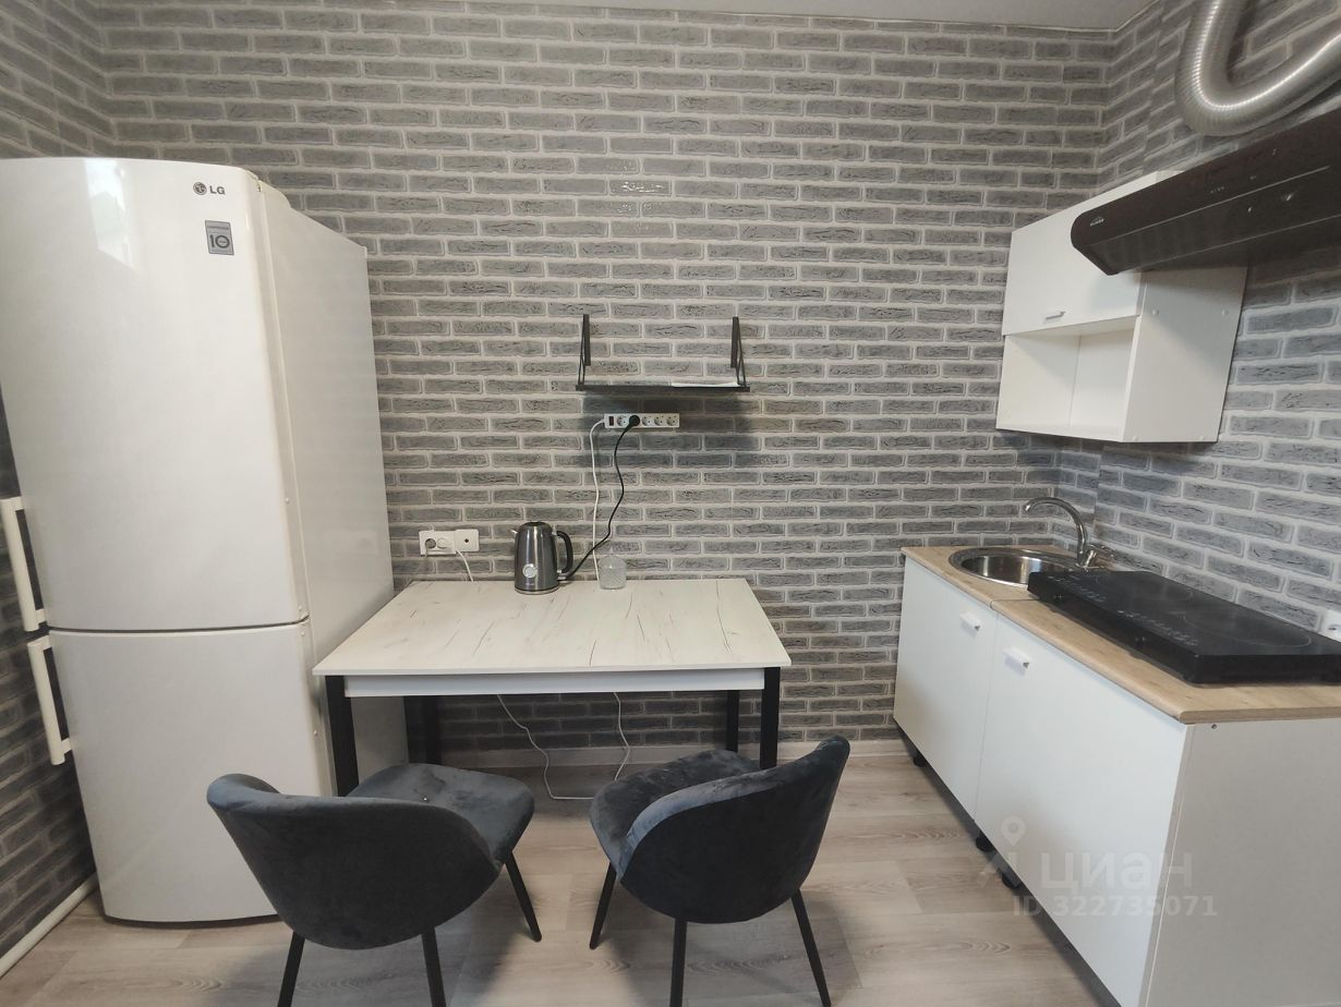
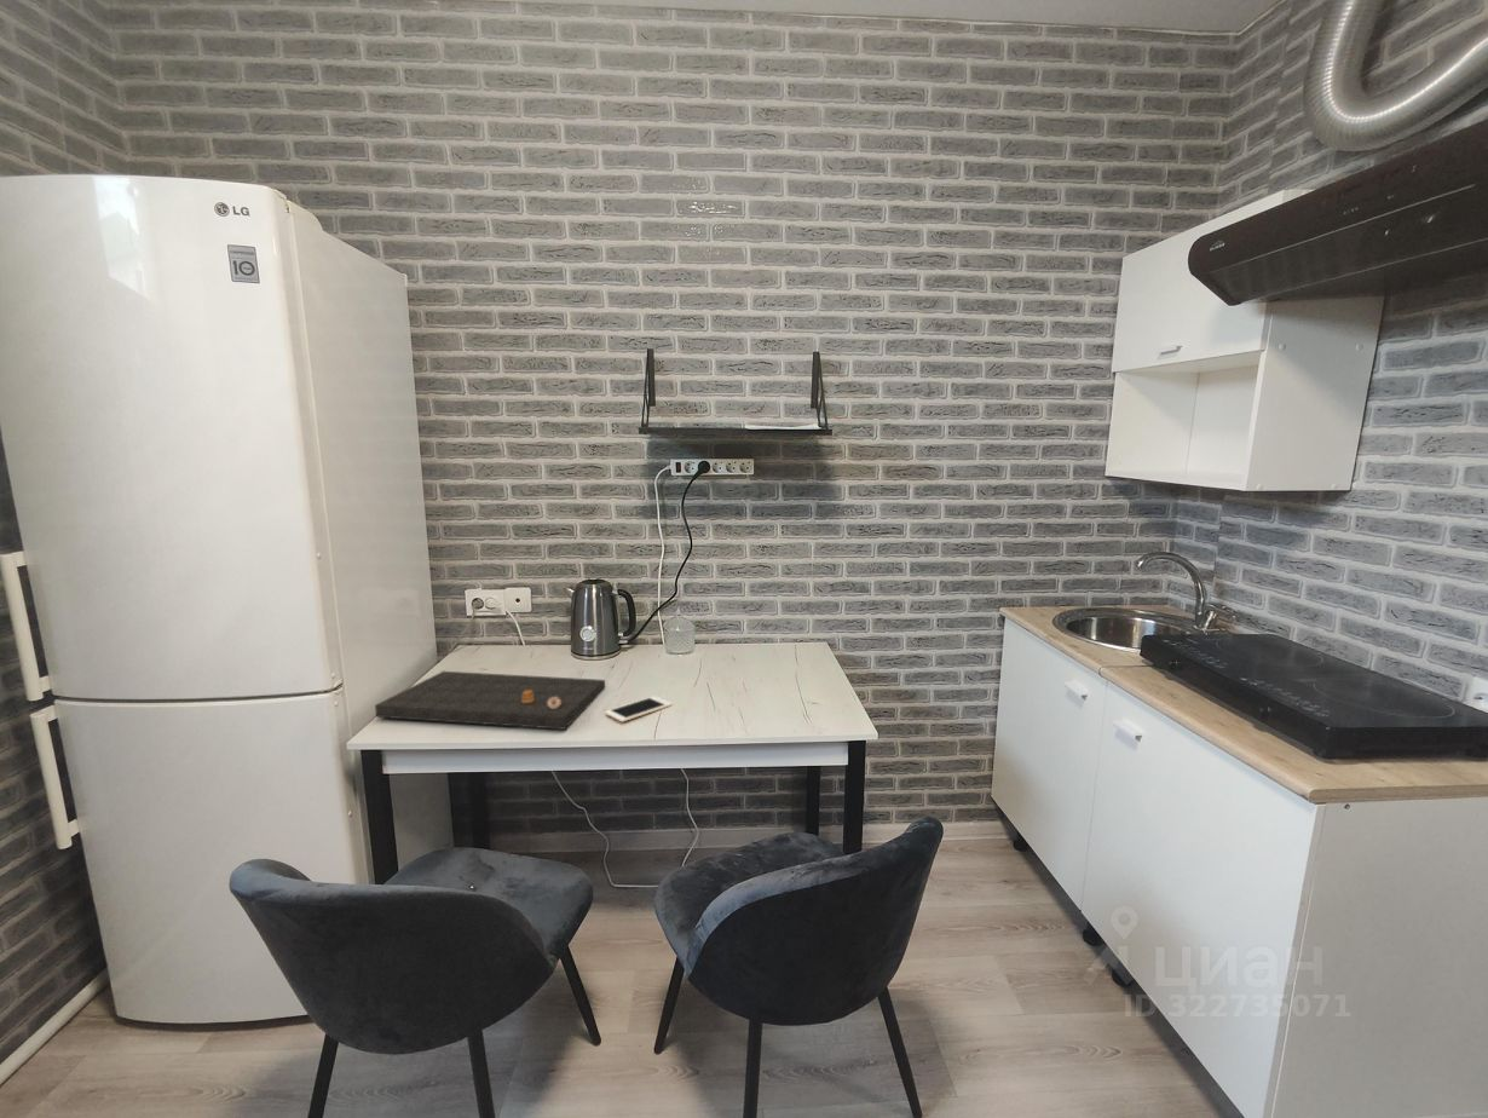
+ cell phone [604,695,673,724]
+ cutting board [374,670,606,731]
